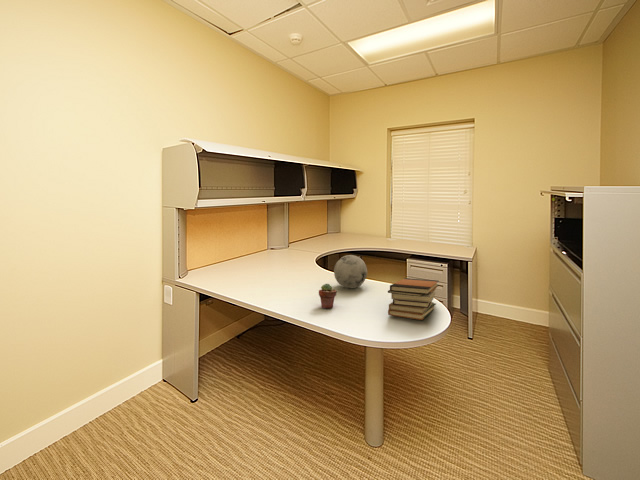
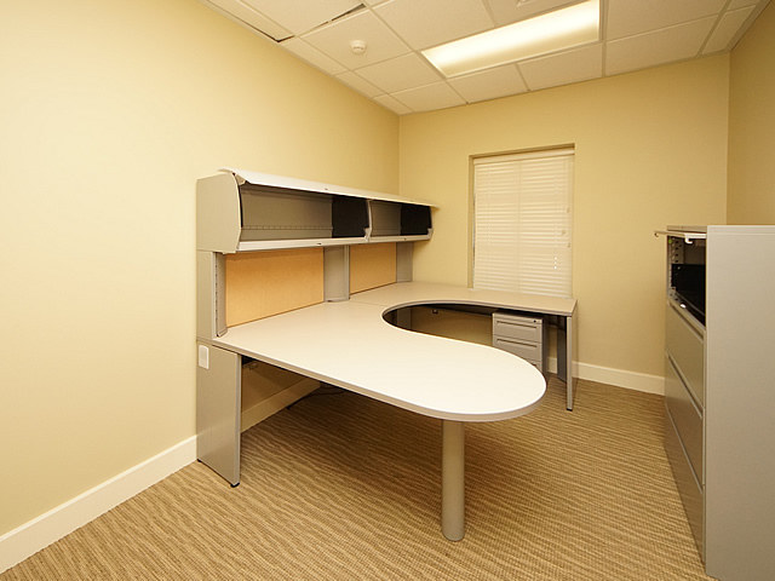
- decorative orb [333,254,368,289]
- book stack [387,277,440,321]
- potted succulent [318,283,337,309]
